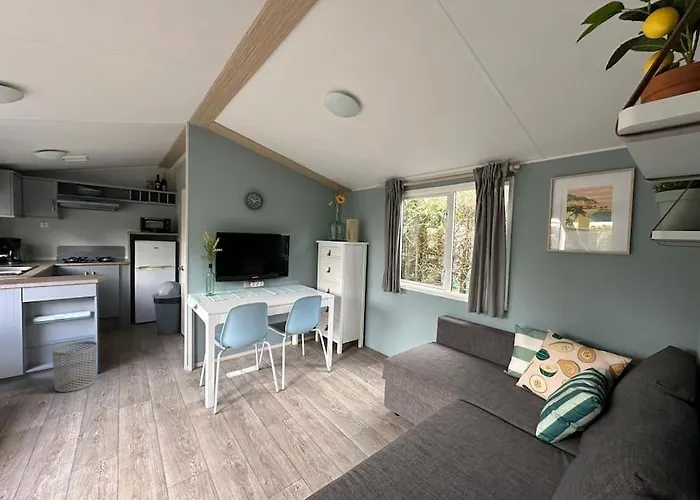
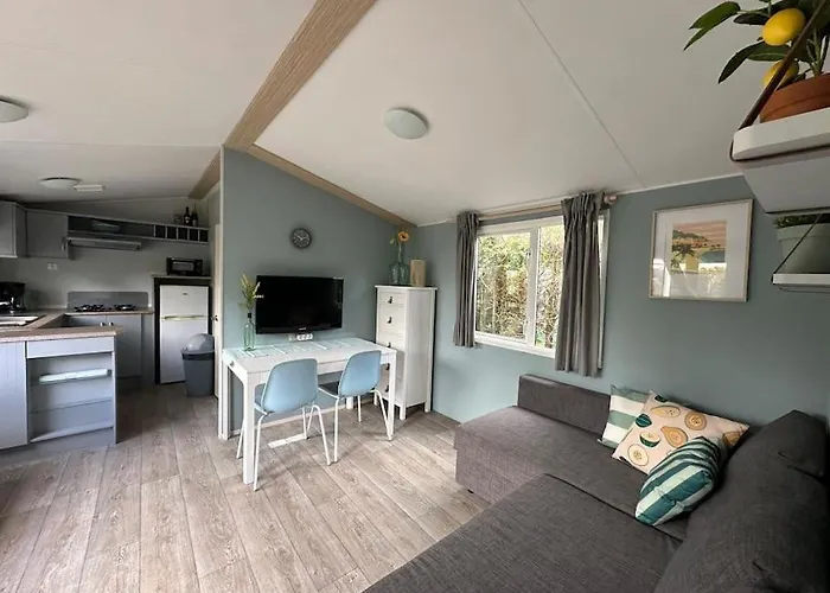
- waste bin [51,340,98,393]
